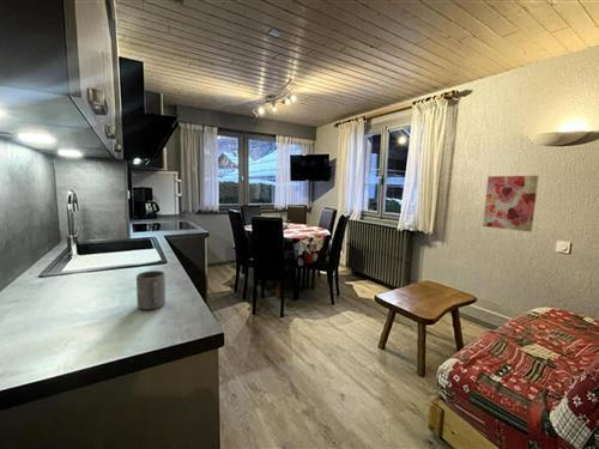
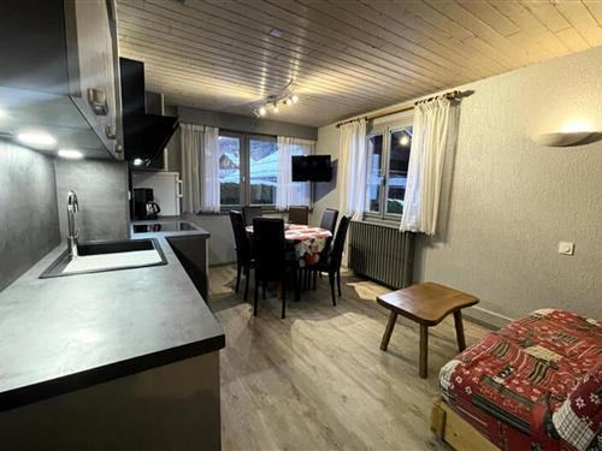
- wall art [482,175,540,233]
- mug [135,269,167,310]
